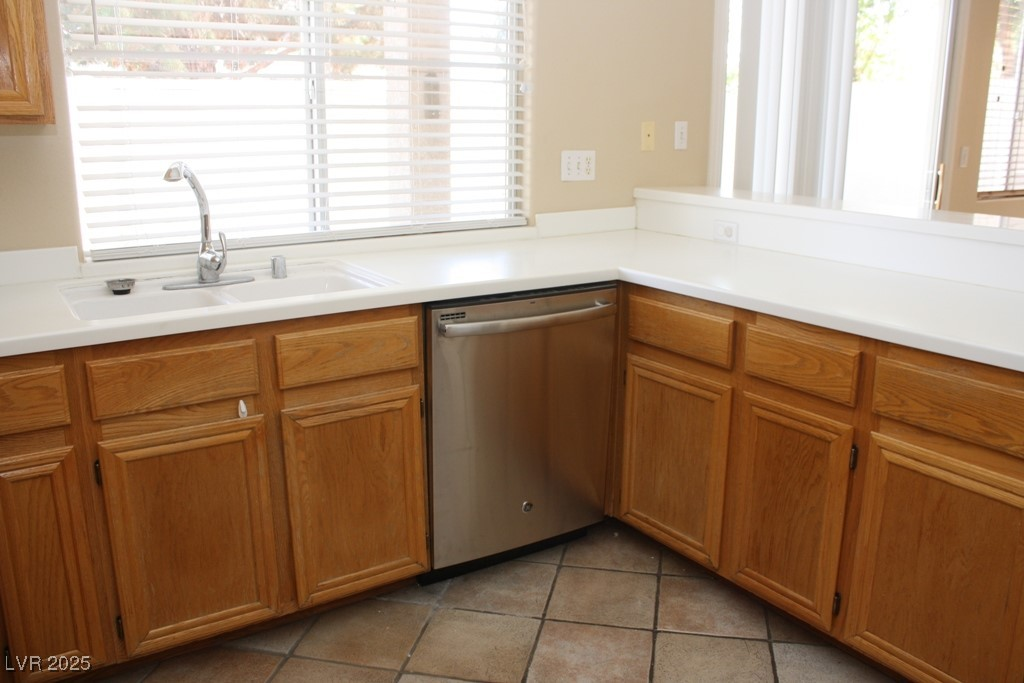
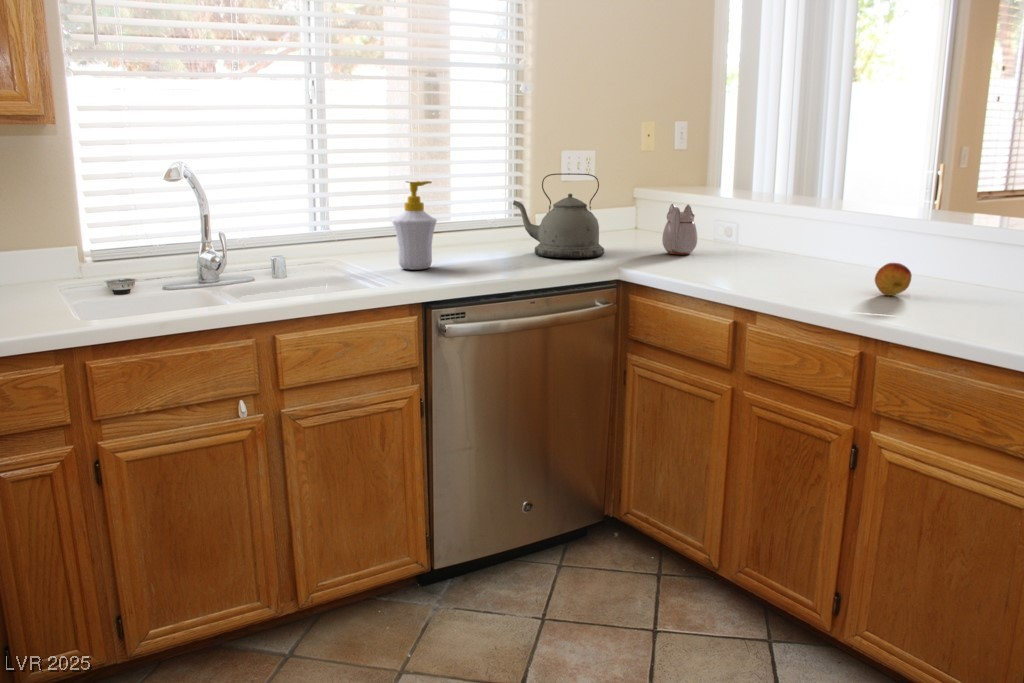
+ kettle [512,172,605,259]
+ teapot [661,203,698,255]
+ fruit [874,262,913,297]
+ soap bottle [391,180,438,271]
